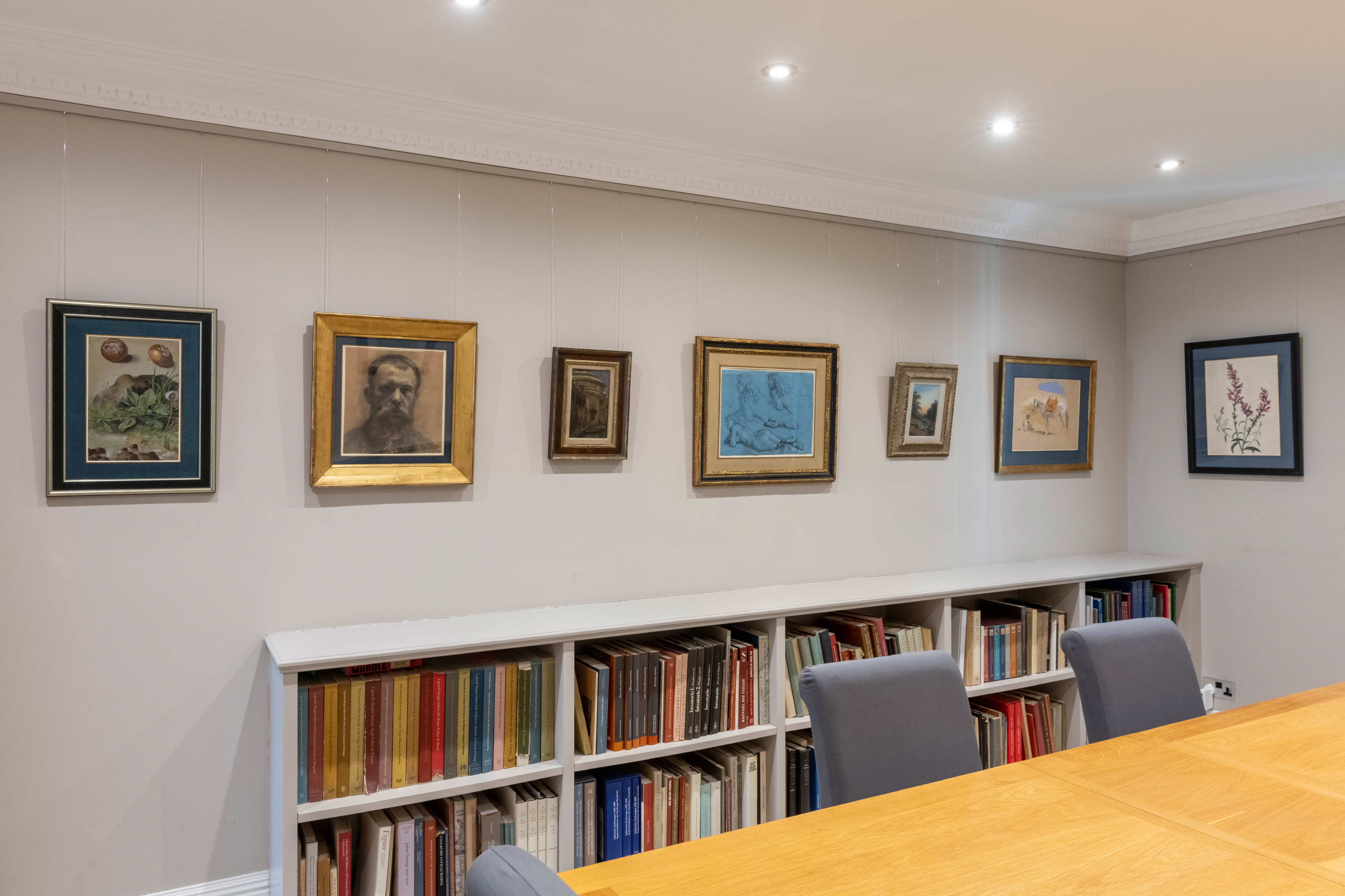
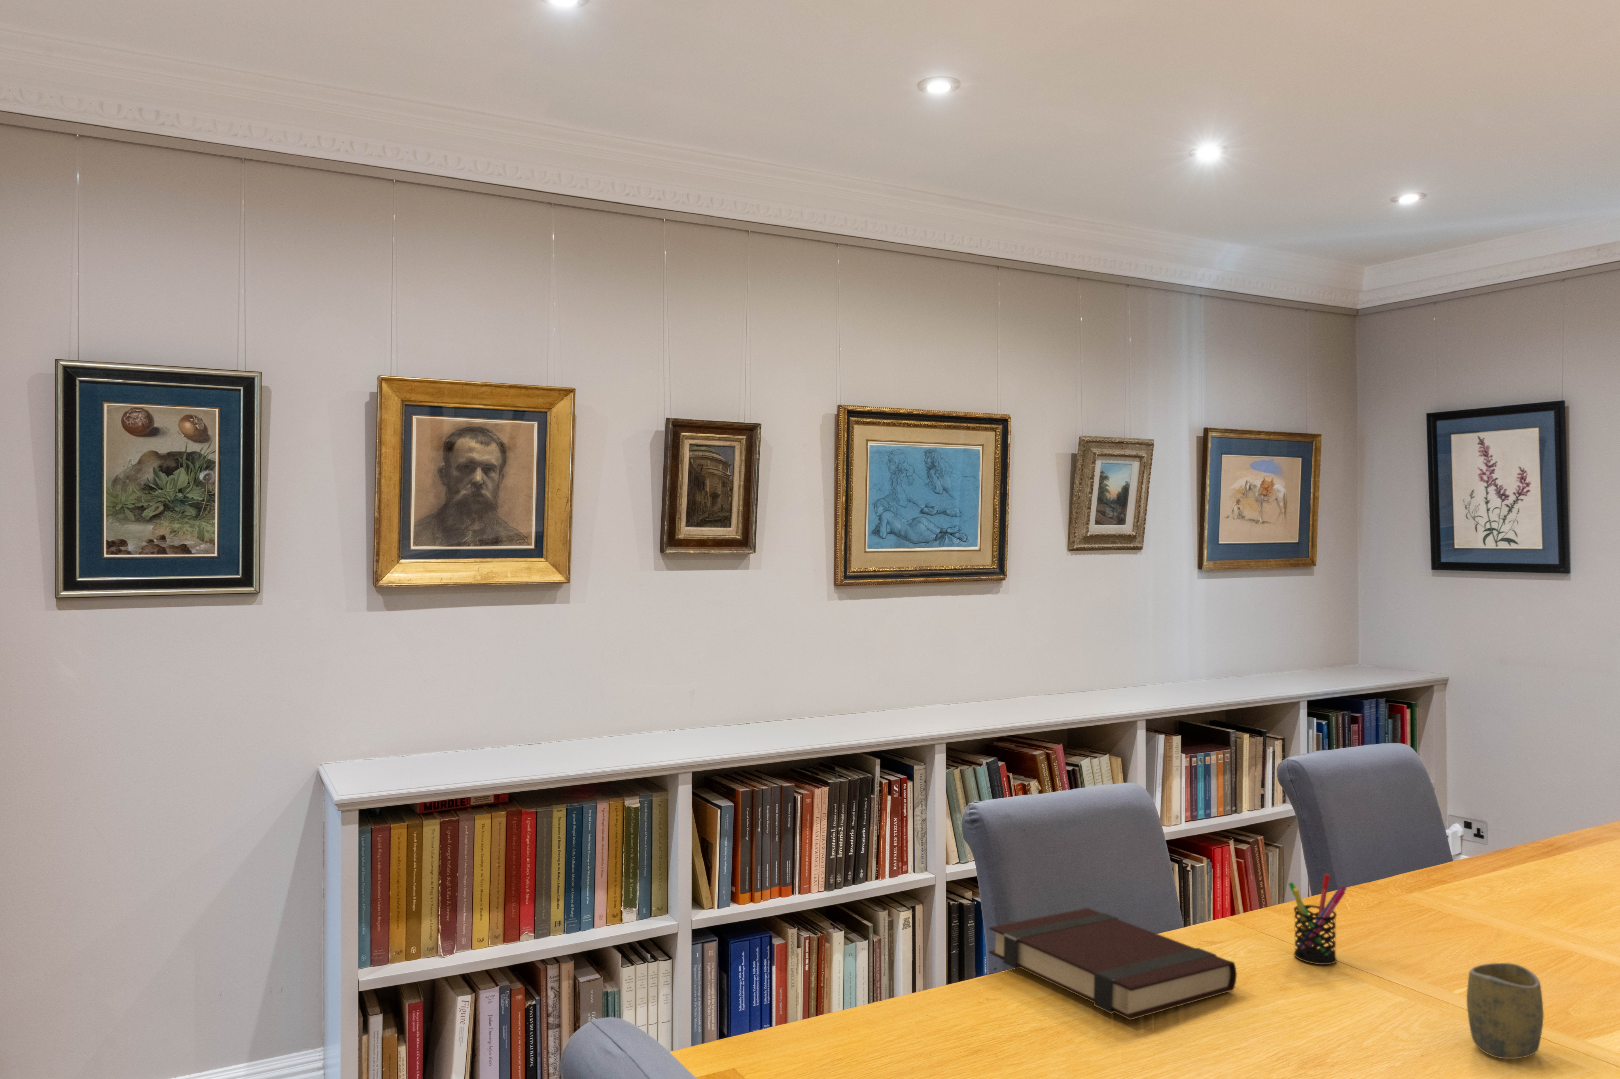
+ cup [1466,962,1544,1060]
+ pen holder [1288,873,1347,965]
+ book [989,908,1237,1020]
